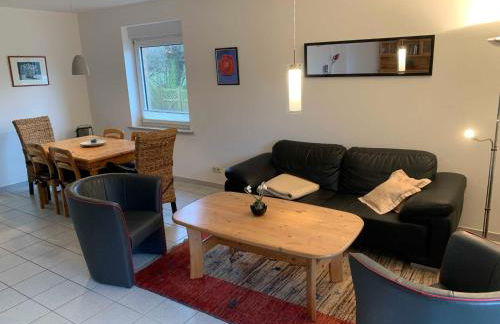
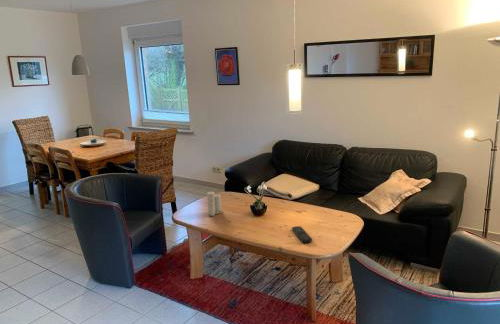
+ remote control [291,225,313,243]
+ candle [206,191,224,217]
